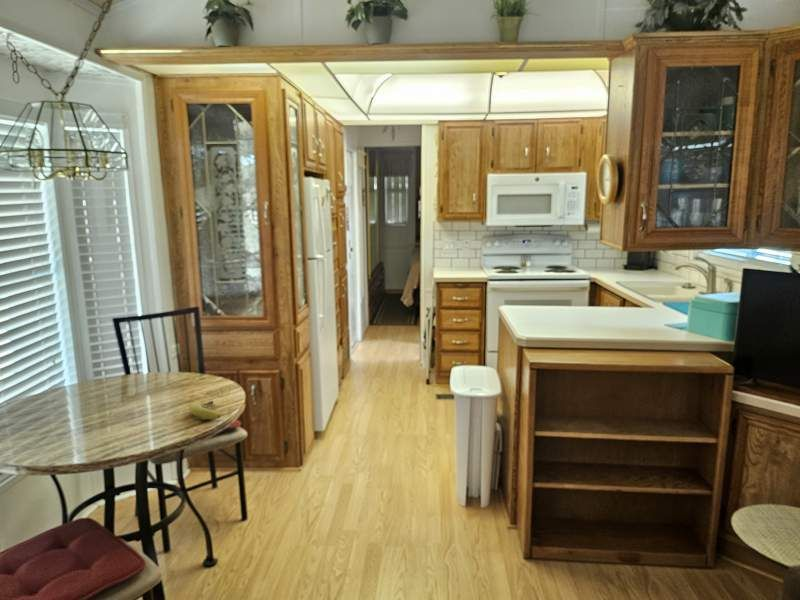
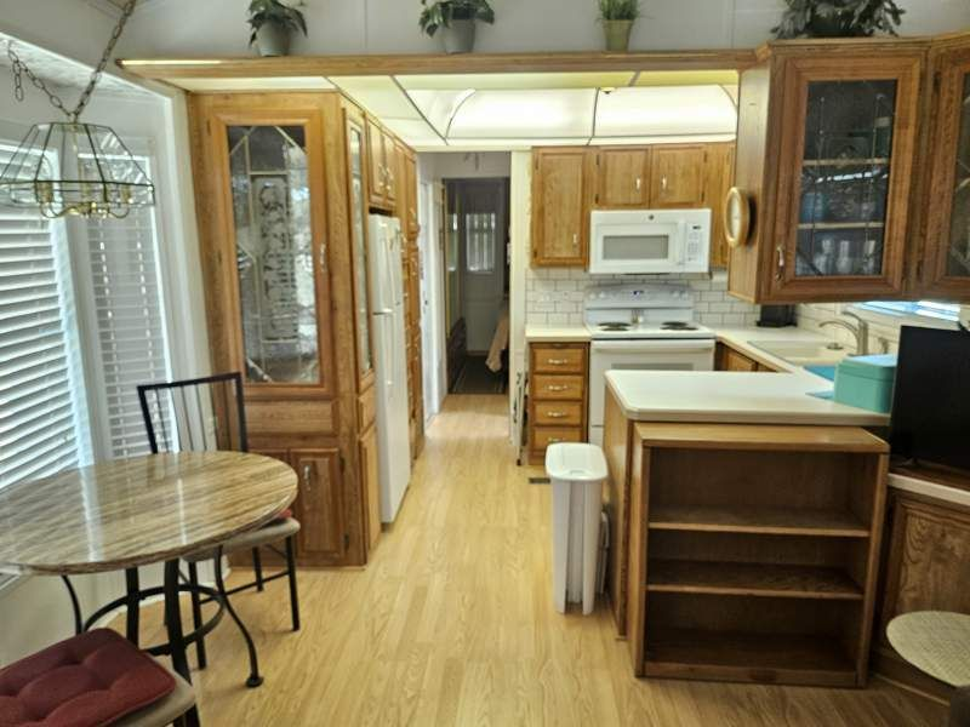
- fruit [188,400,221,420]
